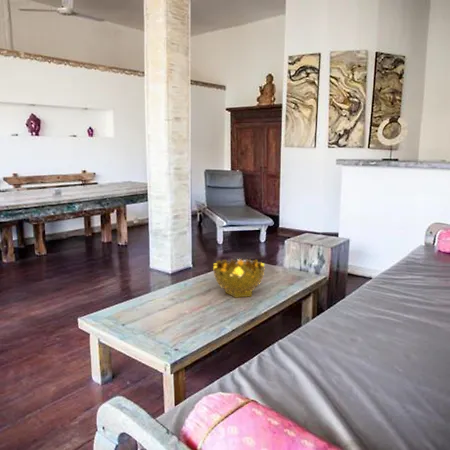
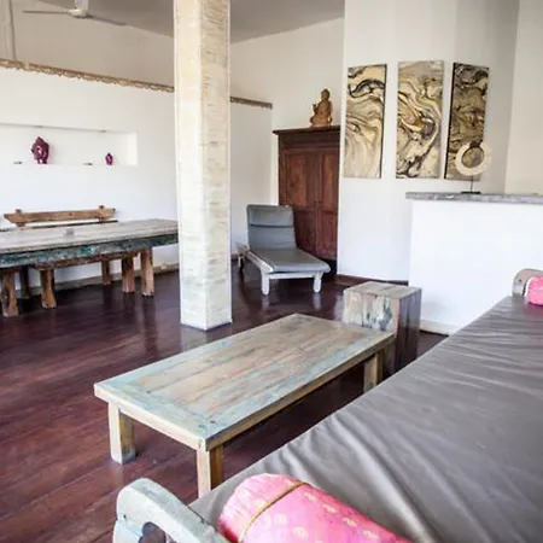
- decorative bowl [212,257,265,299]
